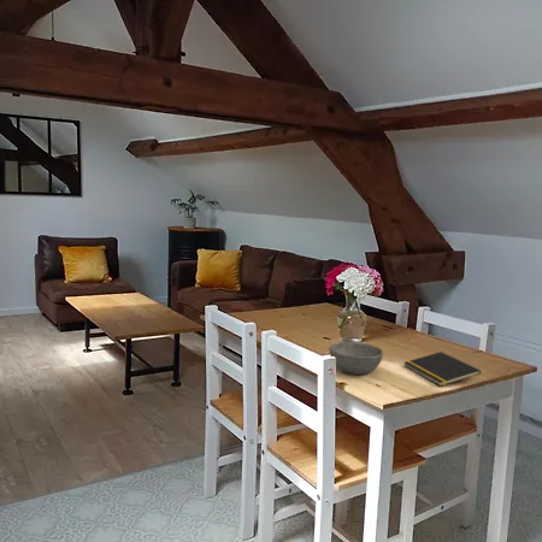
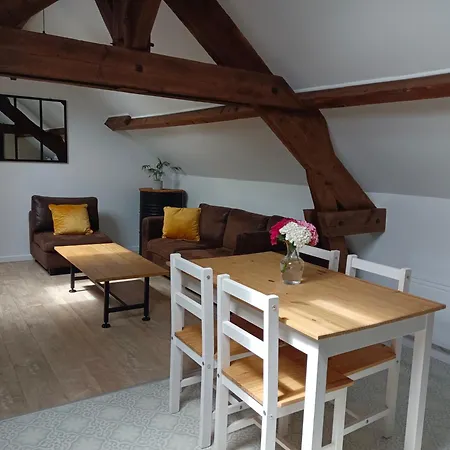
- bowl [328,341,384,376]
- notepad [403,350,482,388]
